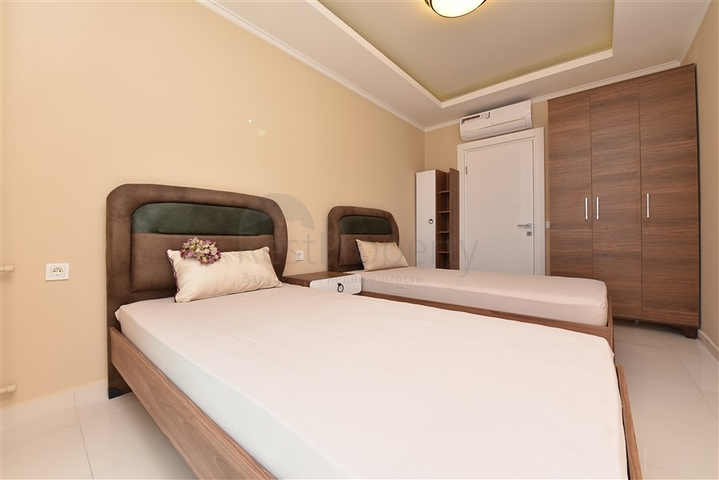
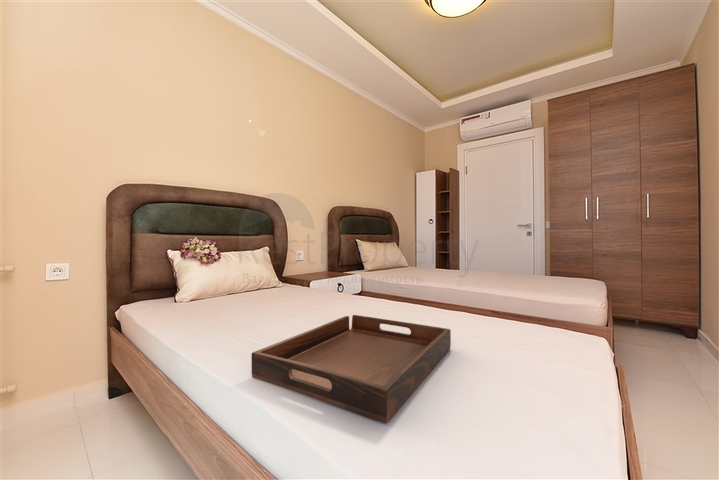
+ serving tray [250,314,452,424]
